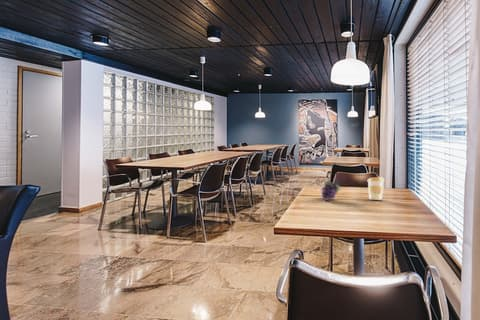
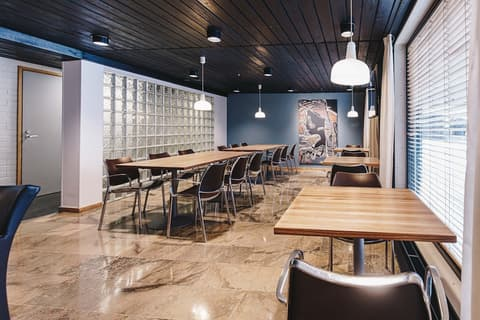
- fruit [320,180,342,201]
- coffee cup [366,176,385,201]
